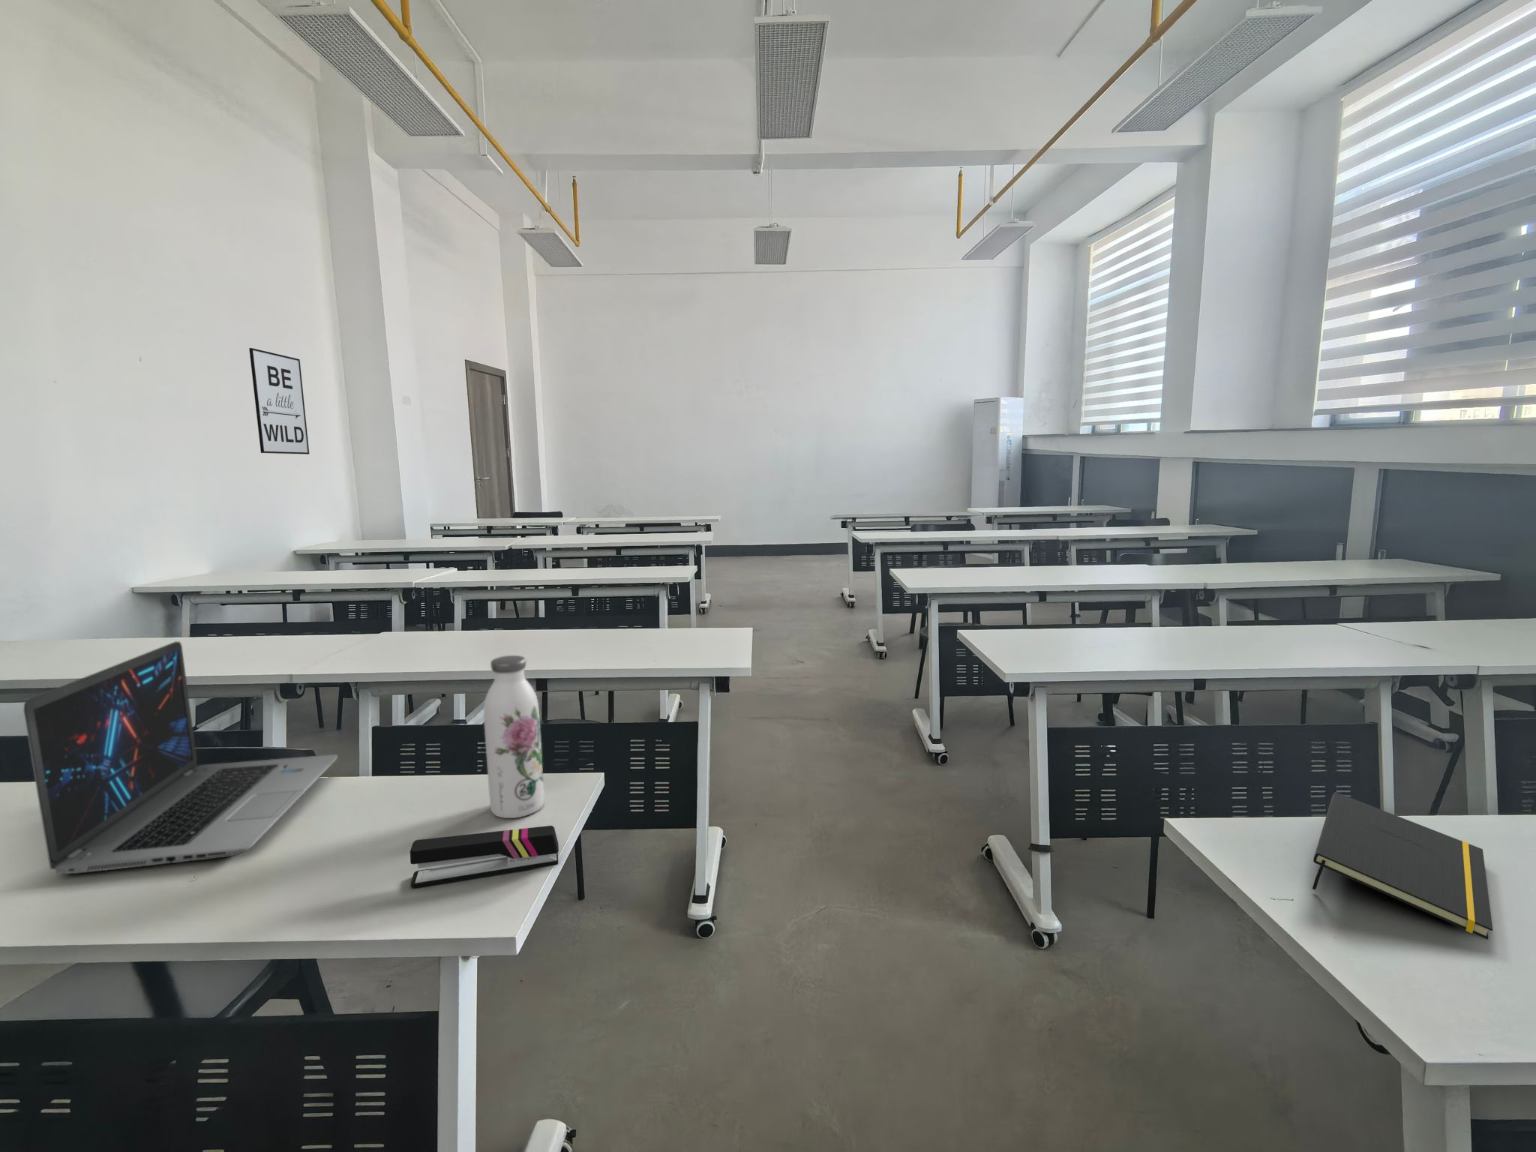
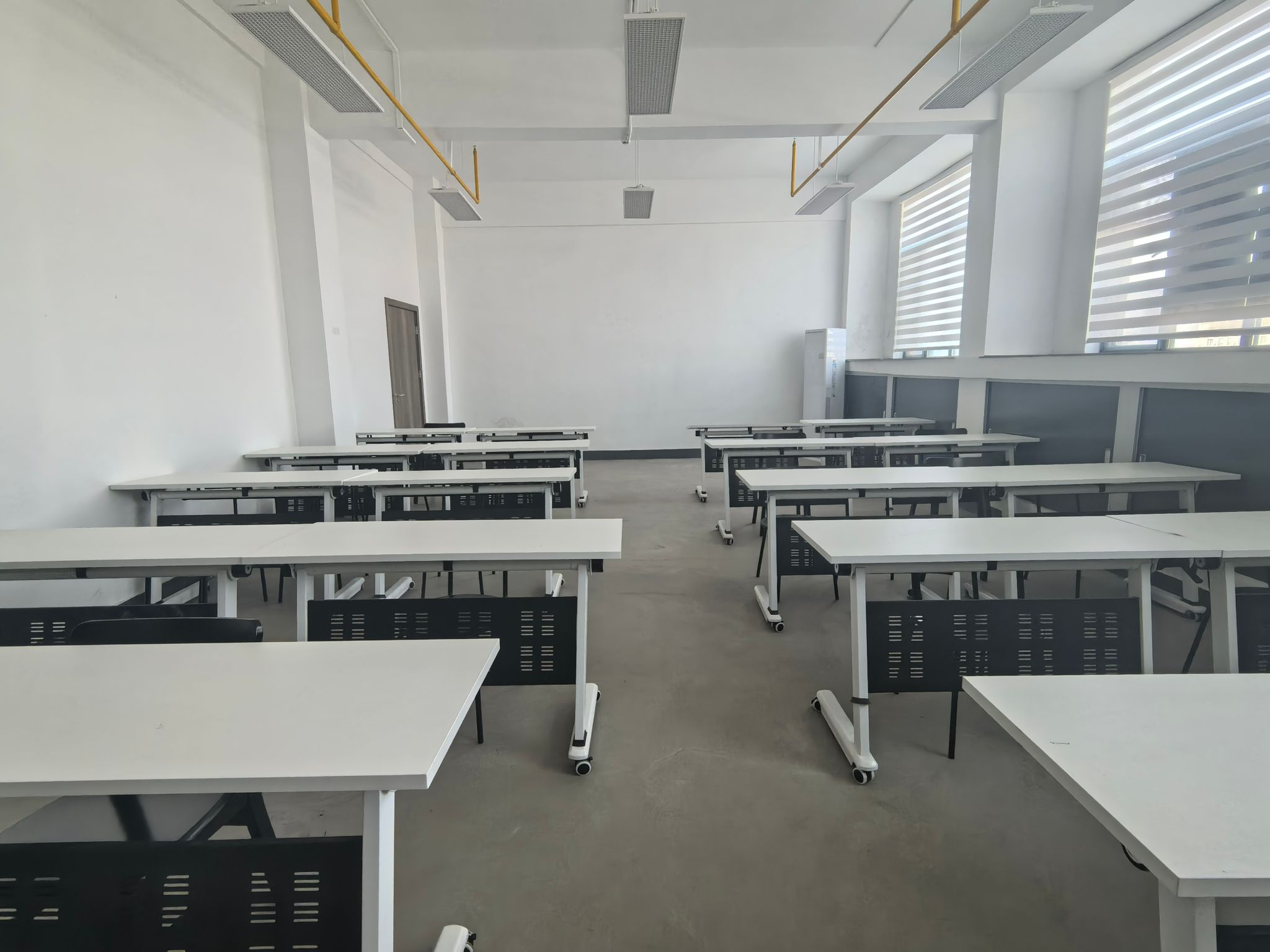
- wall art [248,347,311,455]
- laptop [23,640,339,875]
- stapler [410,825,560,888]
- water bottle [483,655,544,819]
- notepad [1312,791,1494,940]
